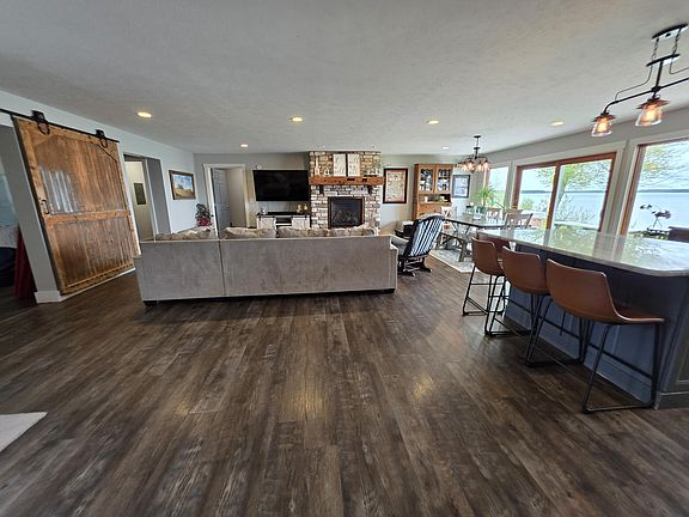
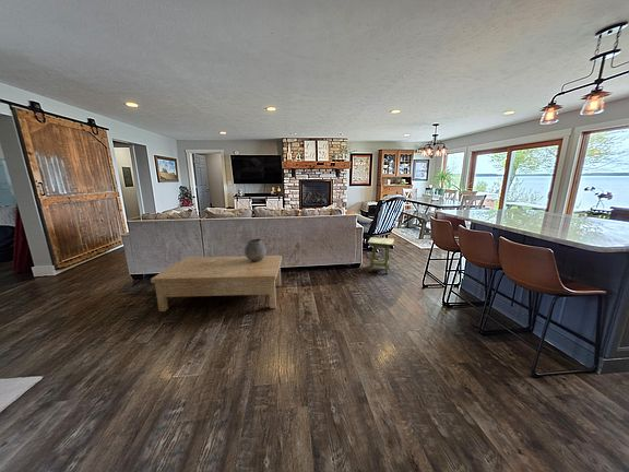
+ side table [367,236,395,275]
+ coffee table [150,255,283,312]
+ ceramic pot [244,238,268,261]
